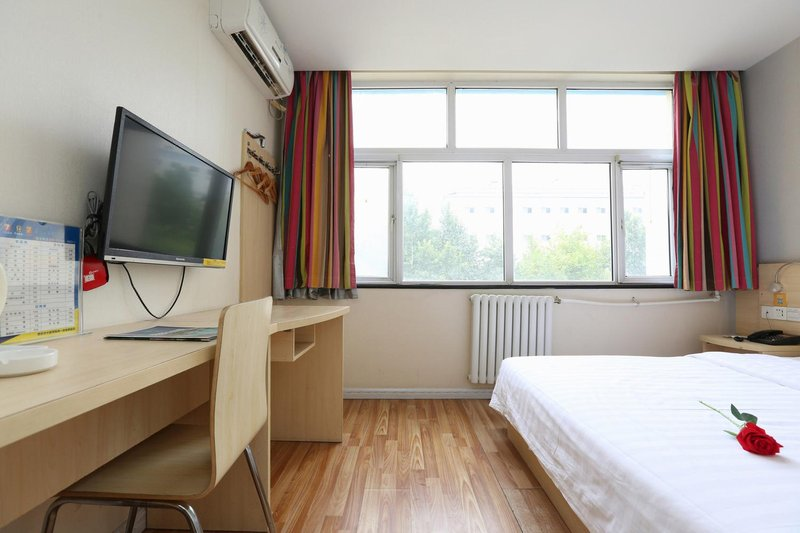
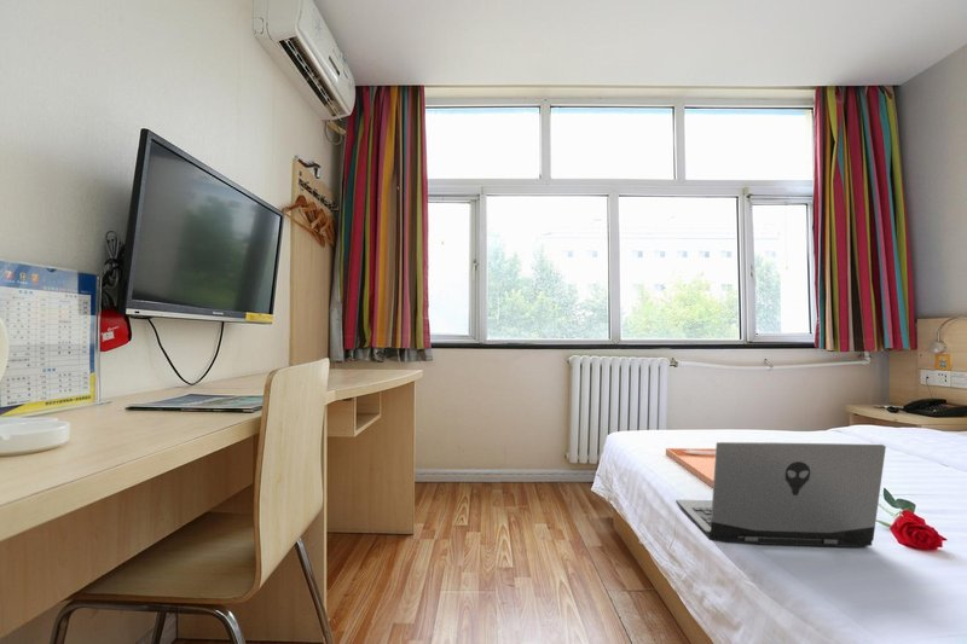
+ serving tray [665,447,716,488]
+ laptop [674,441,887,549]
